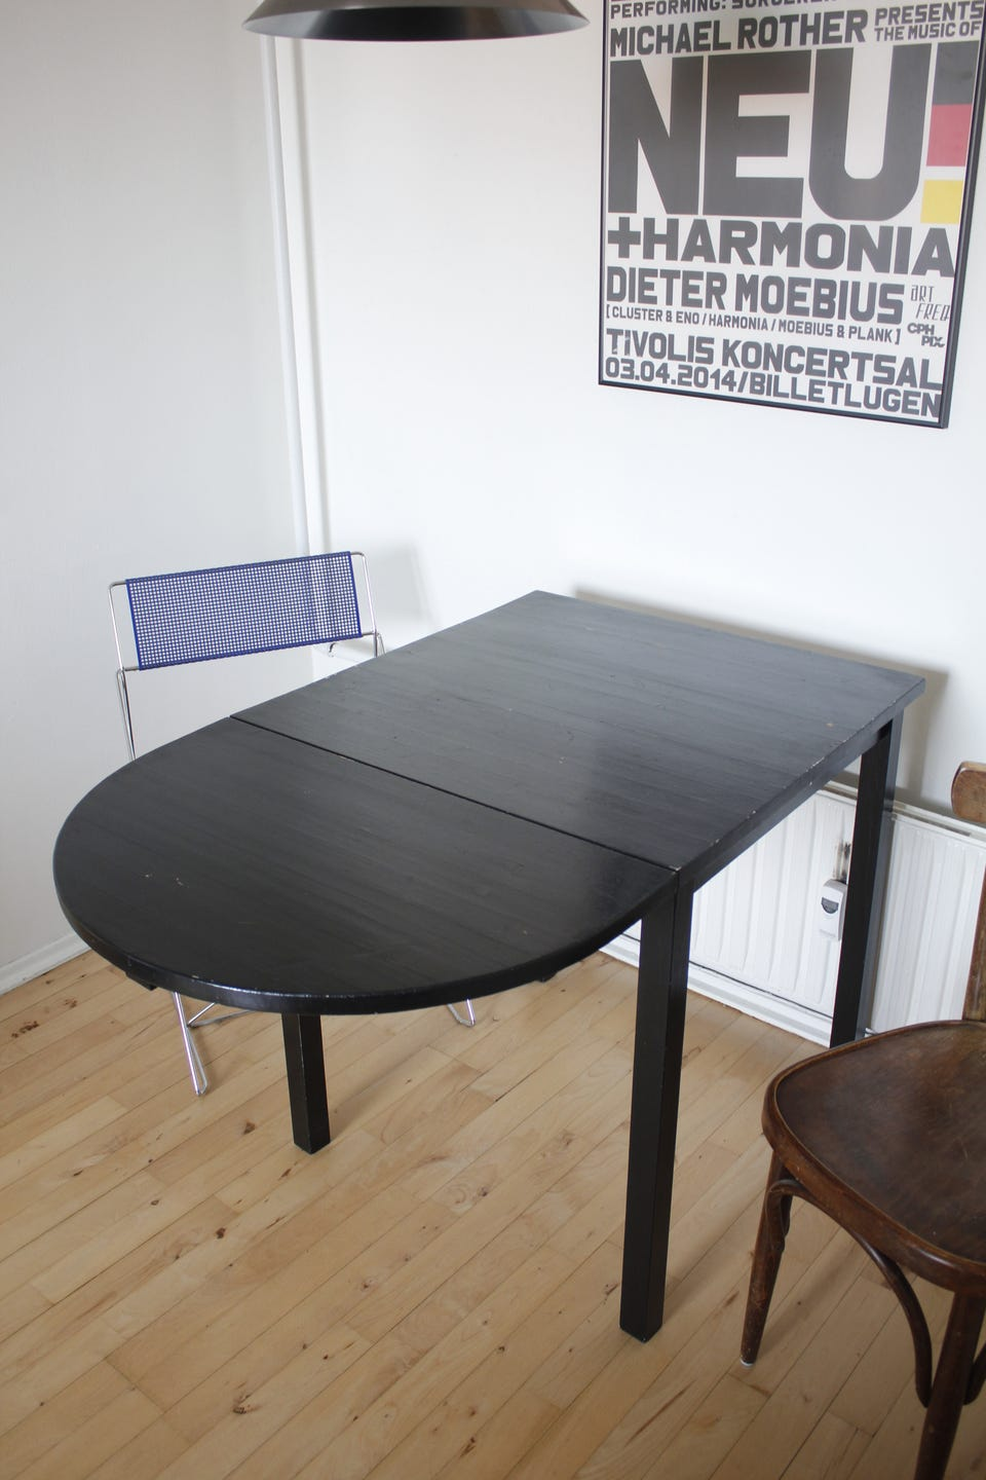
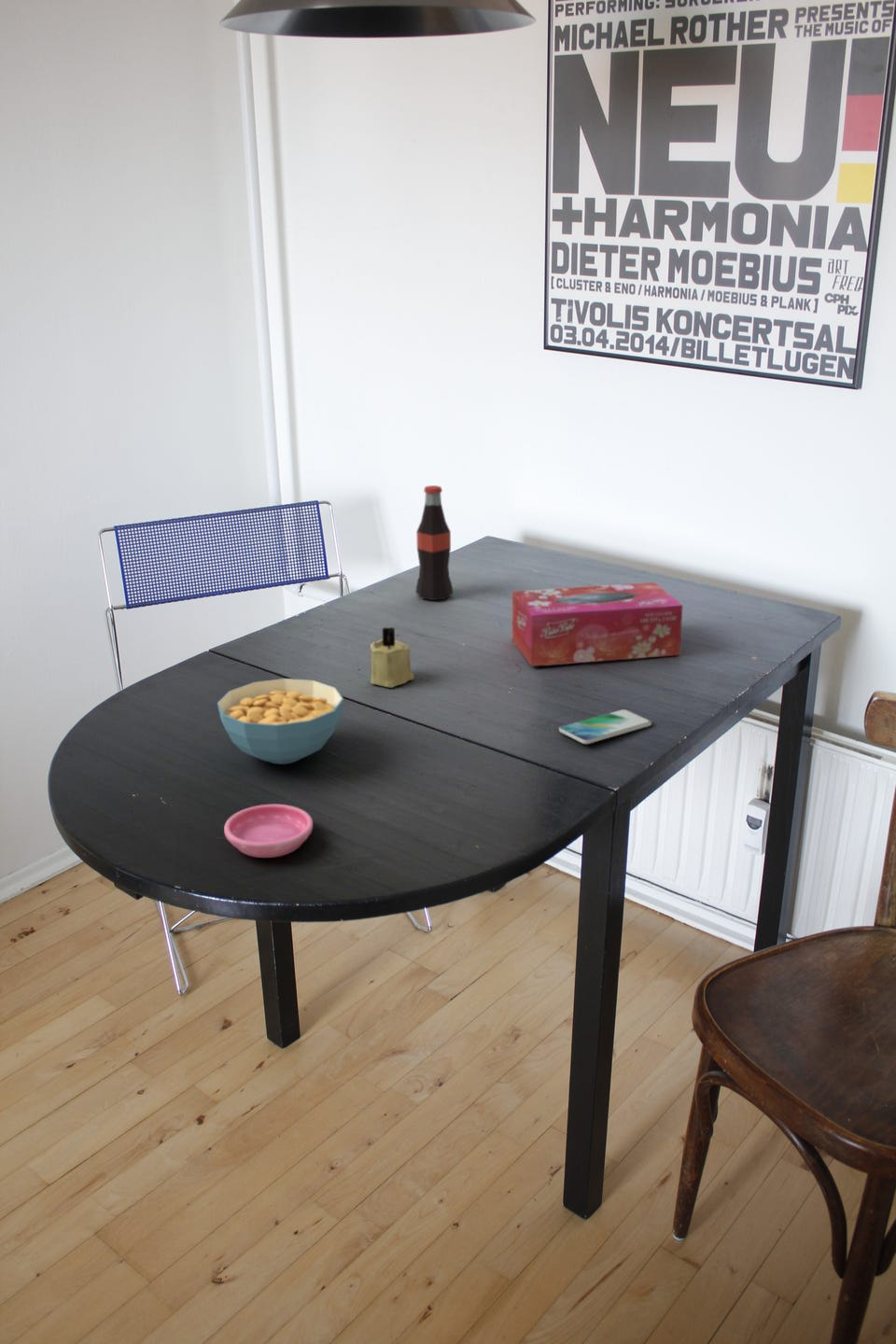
+ tissue box [511,581,684,667]
+ candle [370,626,415,689]
+ saucer [223,804,314,859]
+ cereal bowl [217,678,344,765]
+ bottle [414,484,455,601]
+ smartphone [558,708,652,745]
